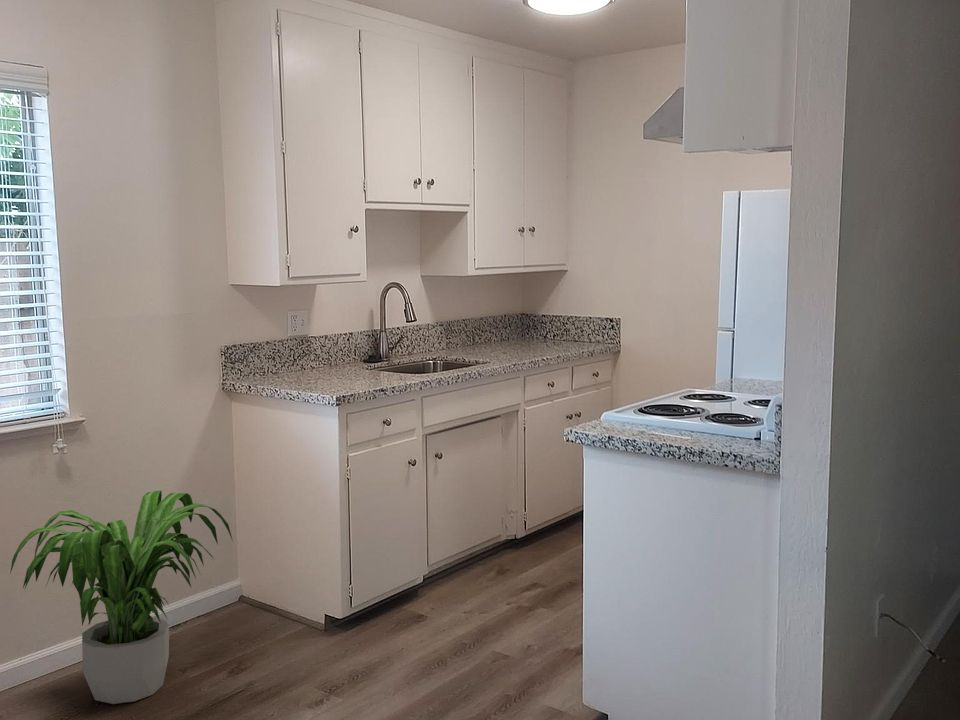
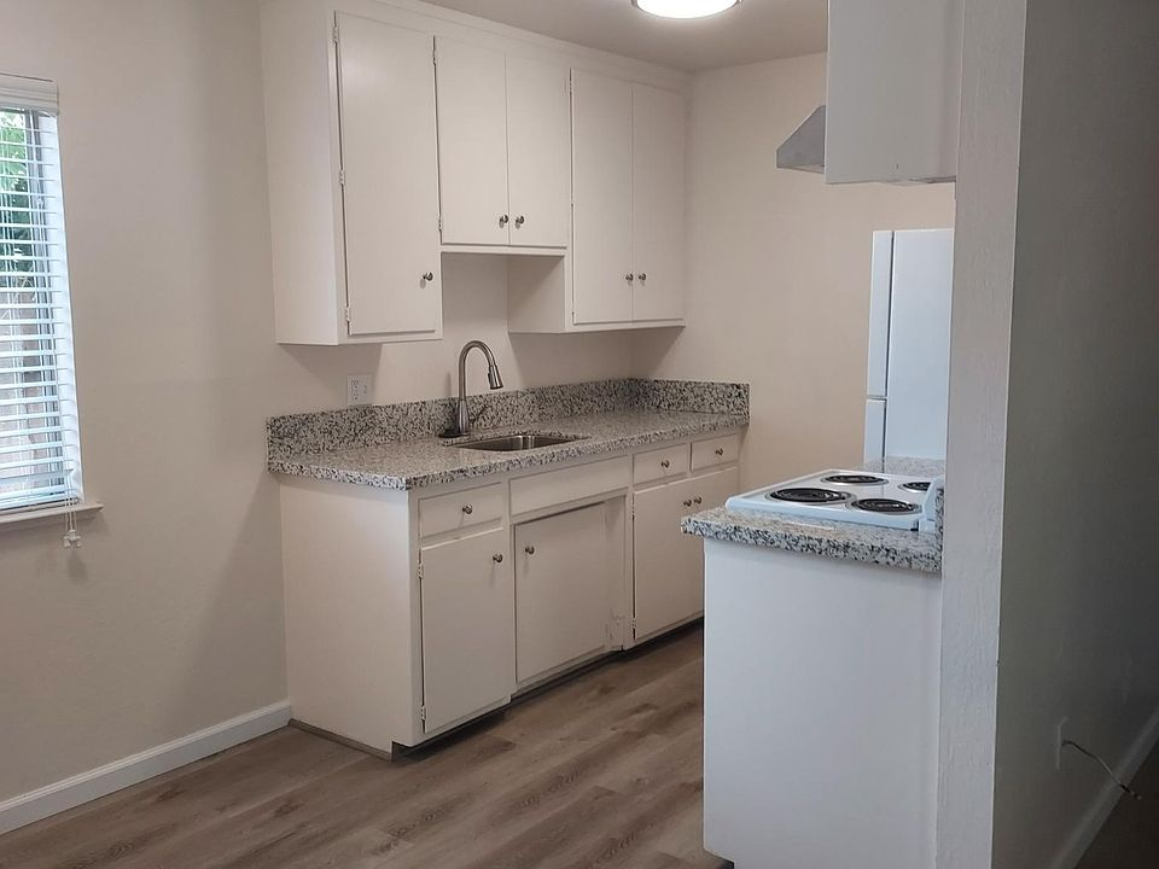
- potted plant [9,489,234,705]
